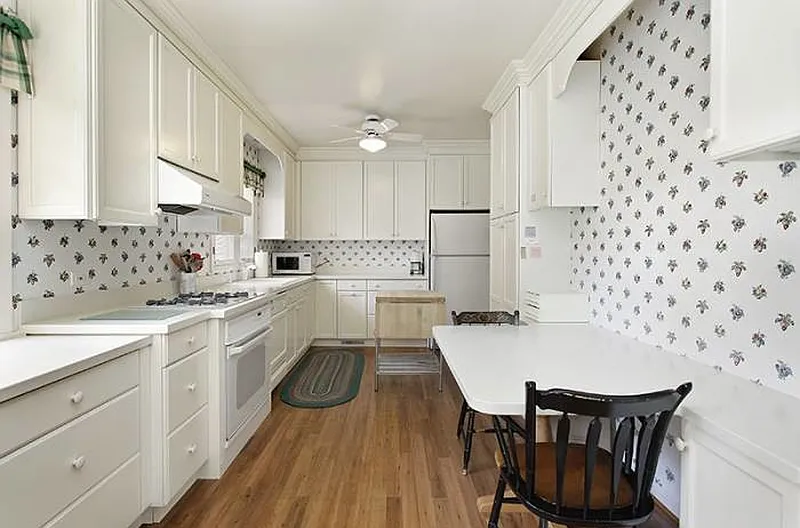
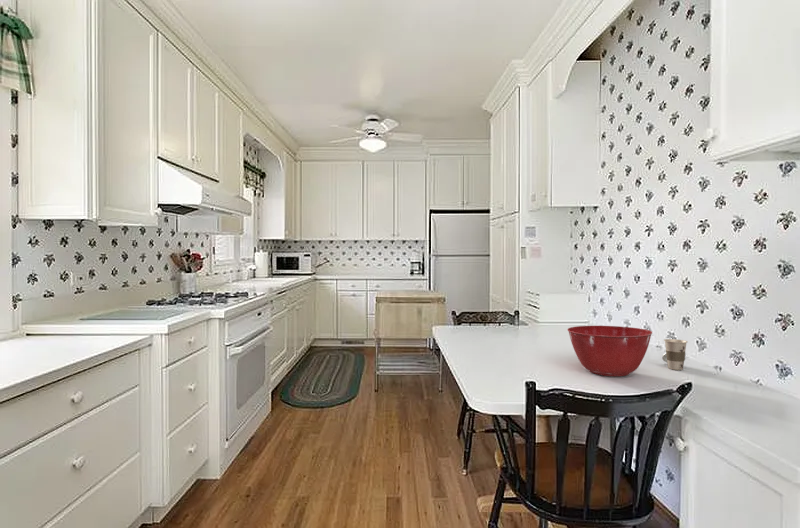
+ mixing bowl [566,325,653,377]
+ cup [661,338,689,371]
